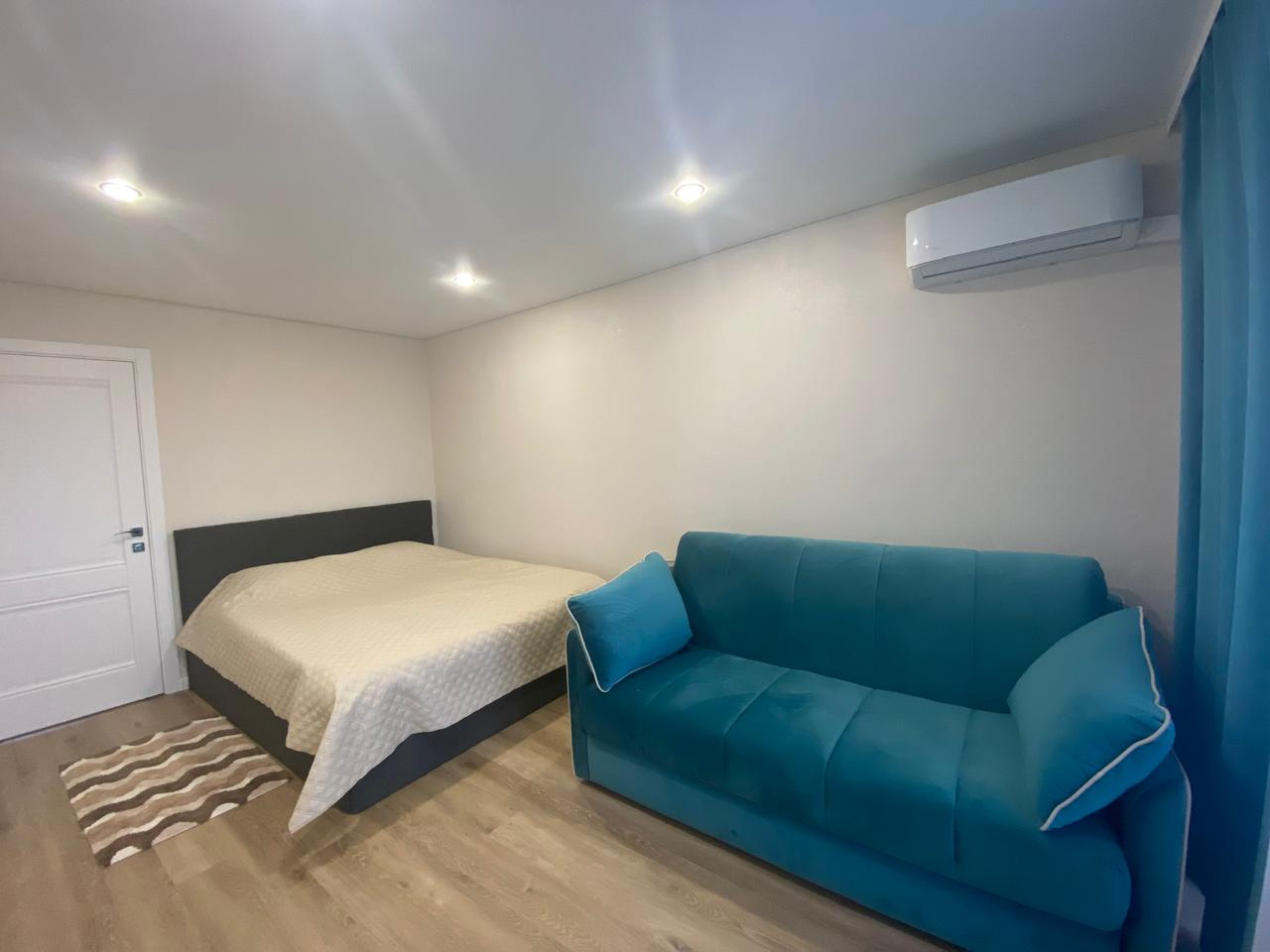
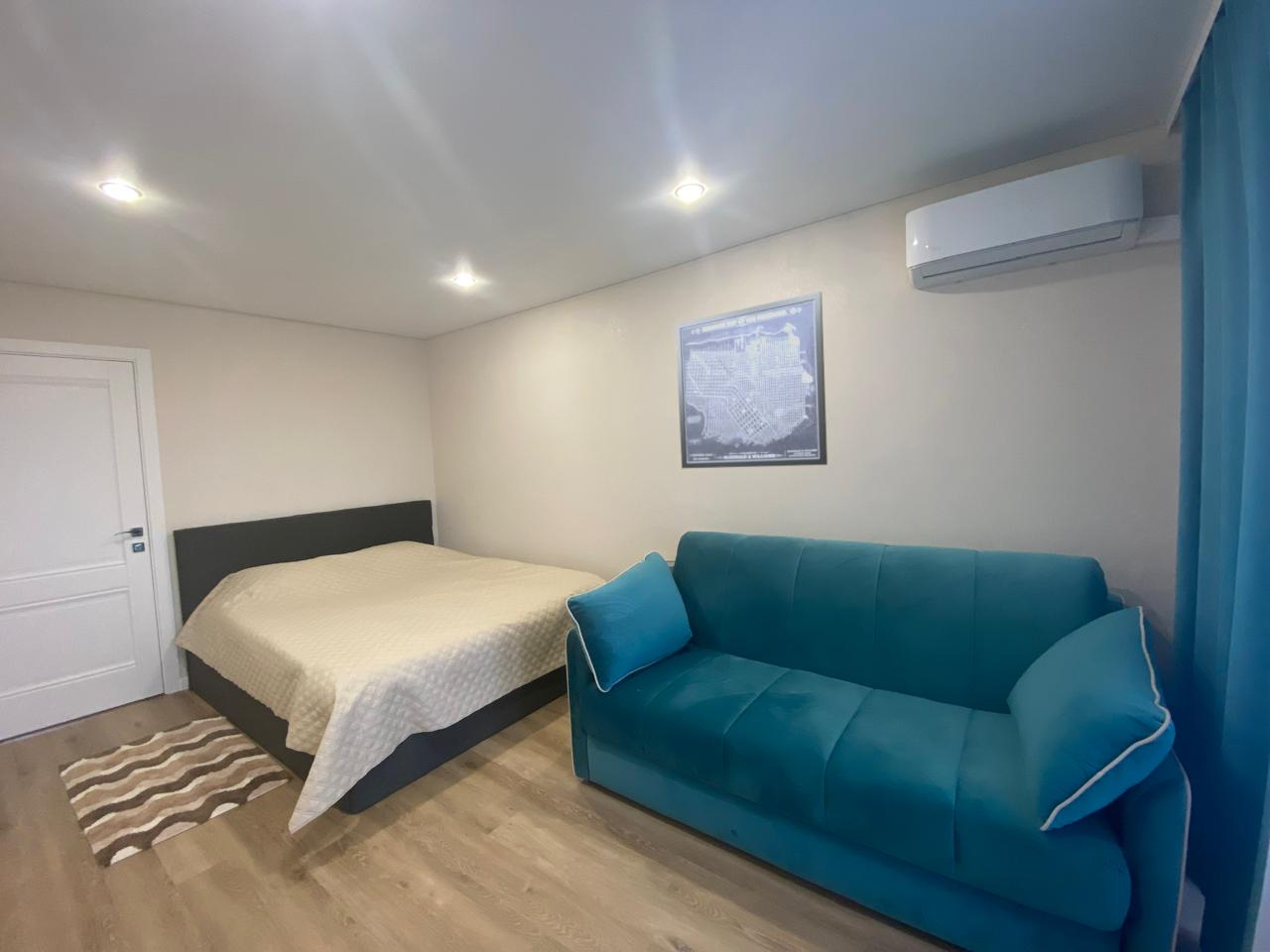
+ wall art [675,291,828,469]
